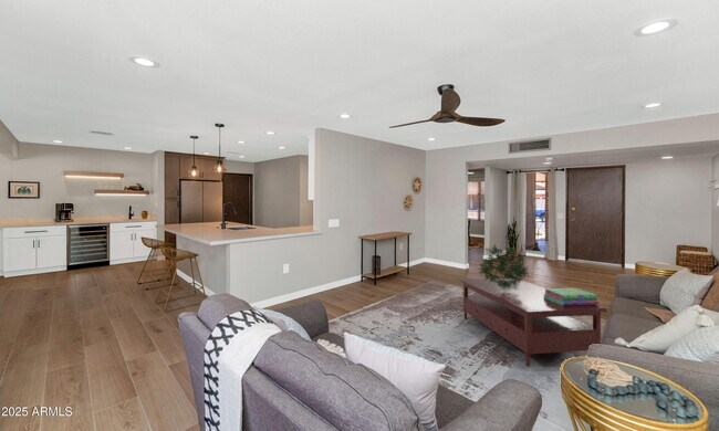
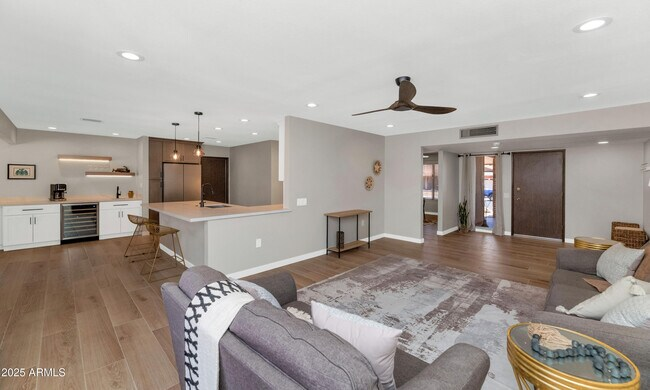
- stack of books [543,287,600,306]
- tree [478,244,530,291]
- coffee table [459,277,607,368]
